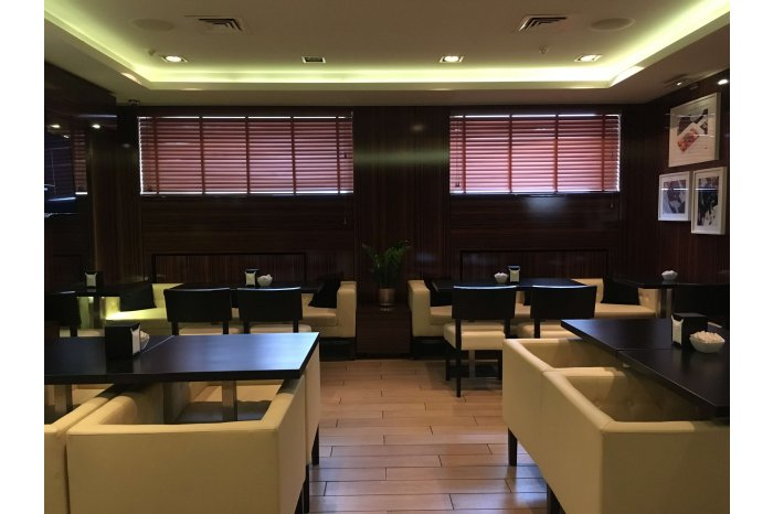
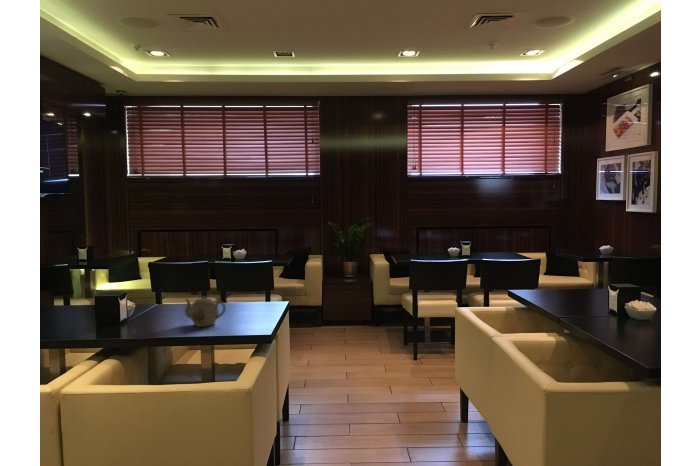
+ teapot [184,295,227,328]
